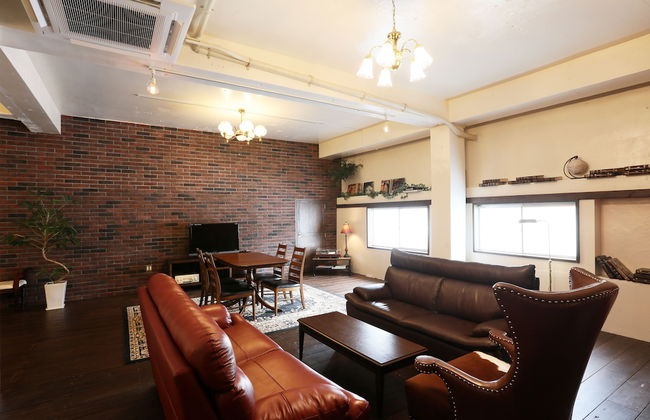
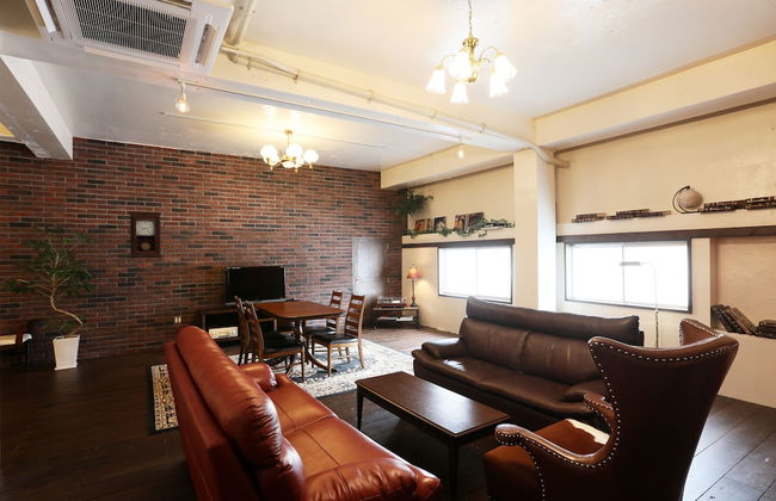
+ pendulum clock [127,210,165,259]
